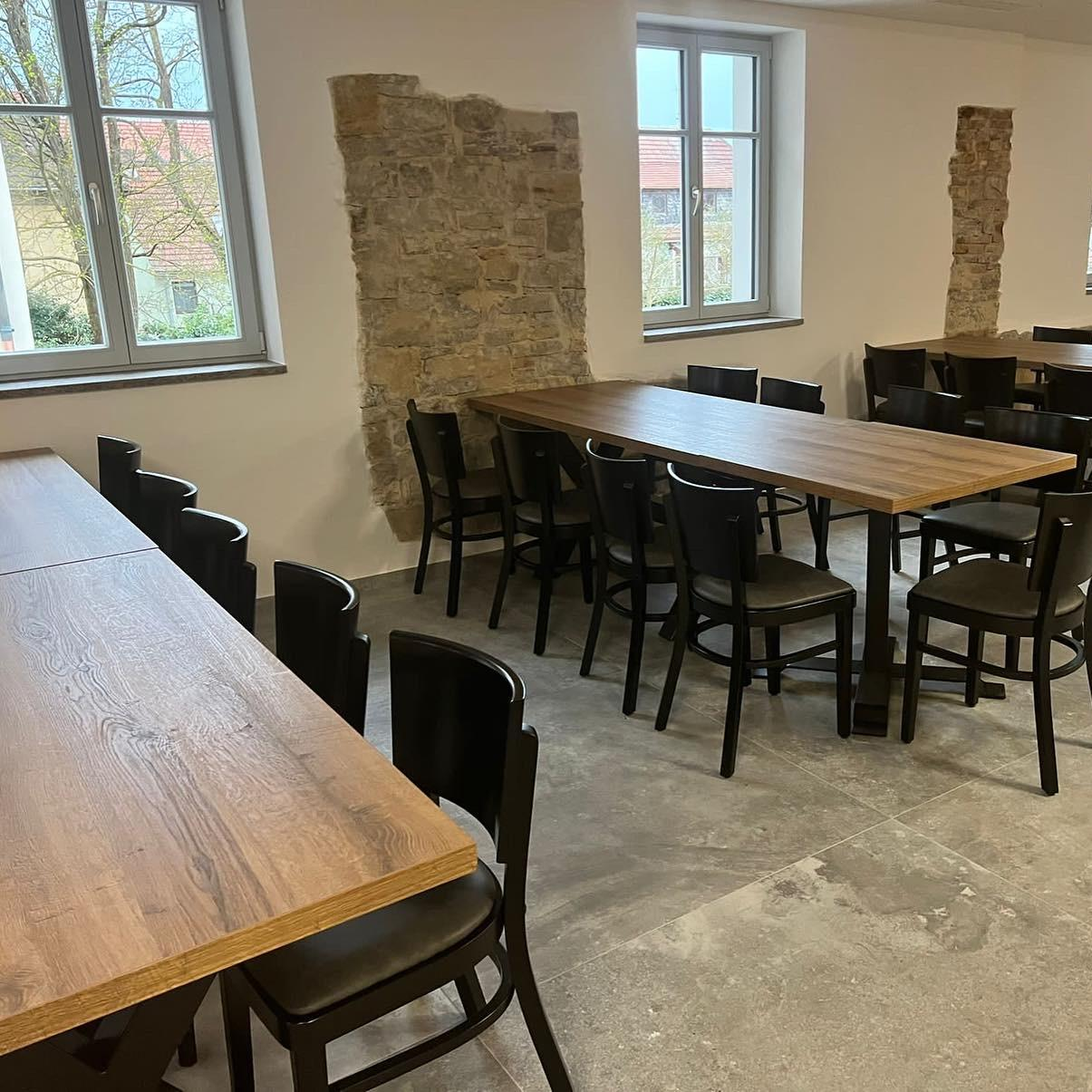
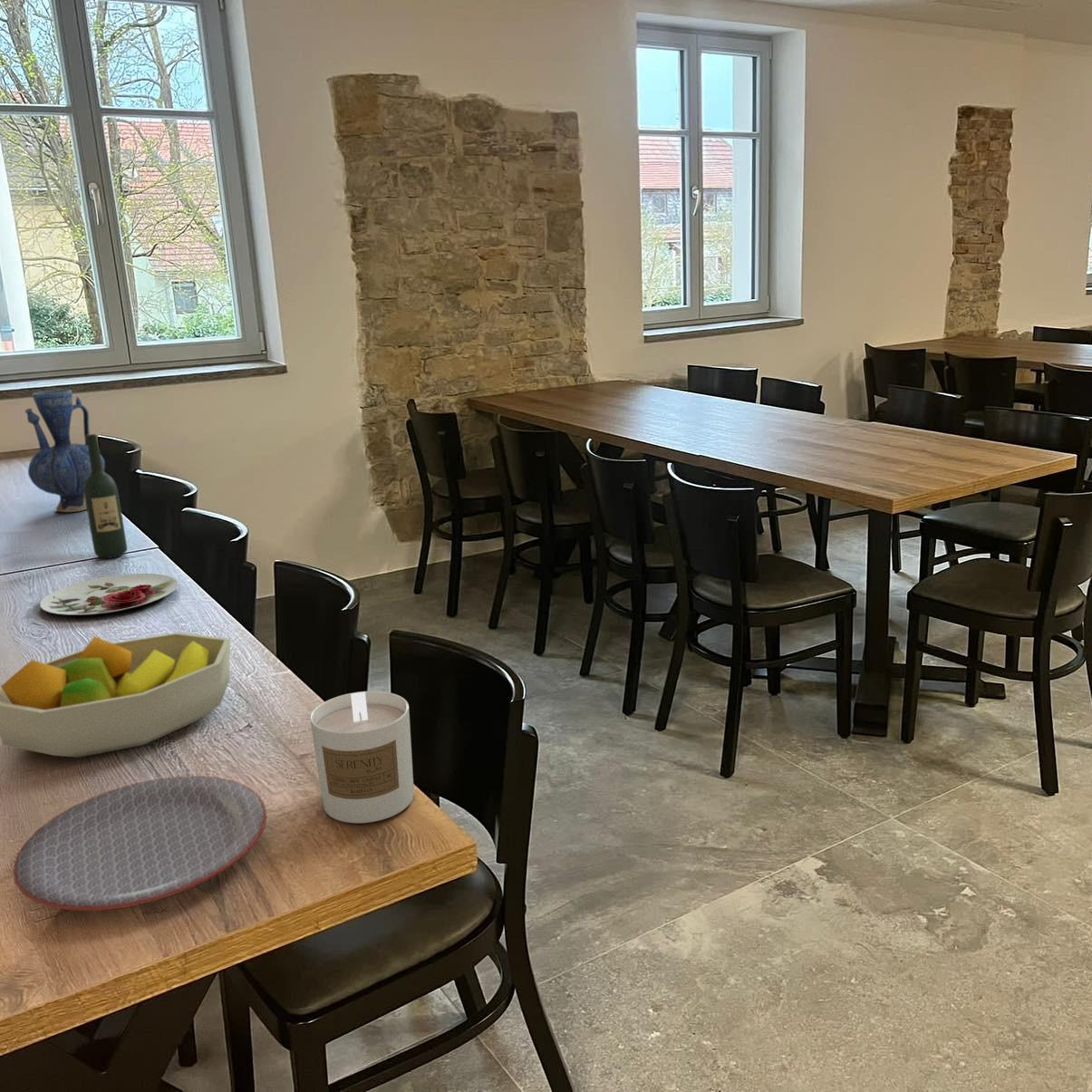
+ fruit bowl [0,632,231,759]
+ vase [24,389,106,513]
+ candle [309,691,415,824]
+ plate [39,573,179,616]
+ wine bottle [84,433,128,559]
+ plate [13,775,268,912]
